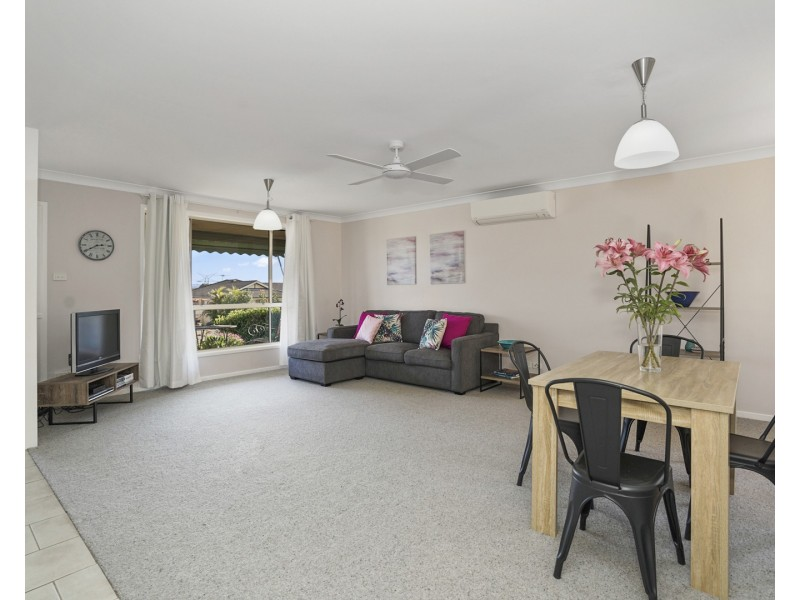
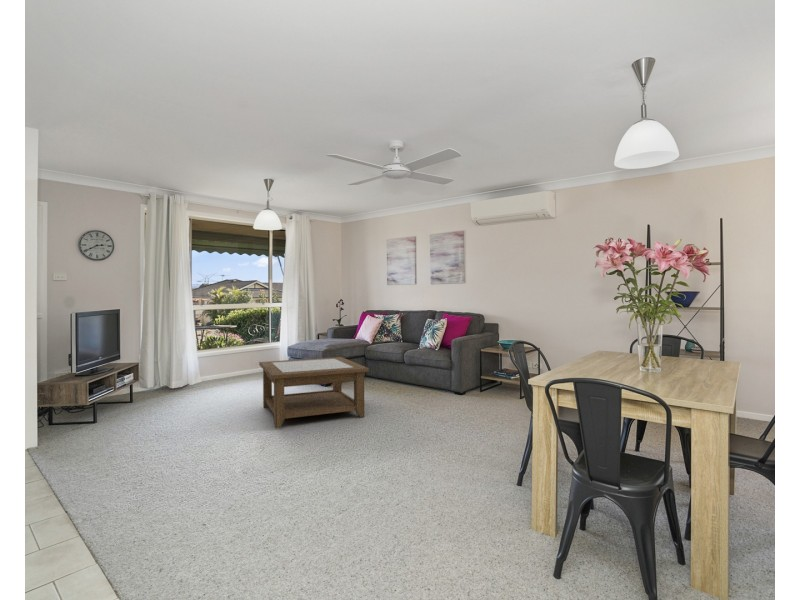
+ coffee table [258,356,370,429]
